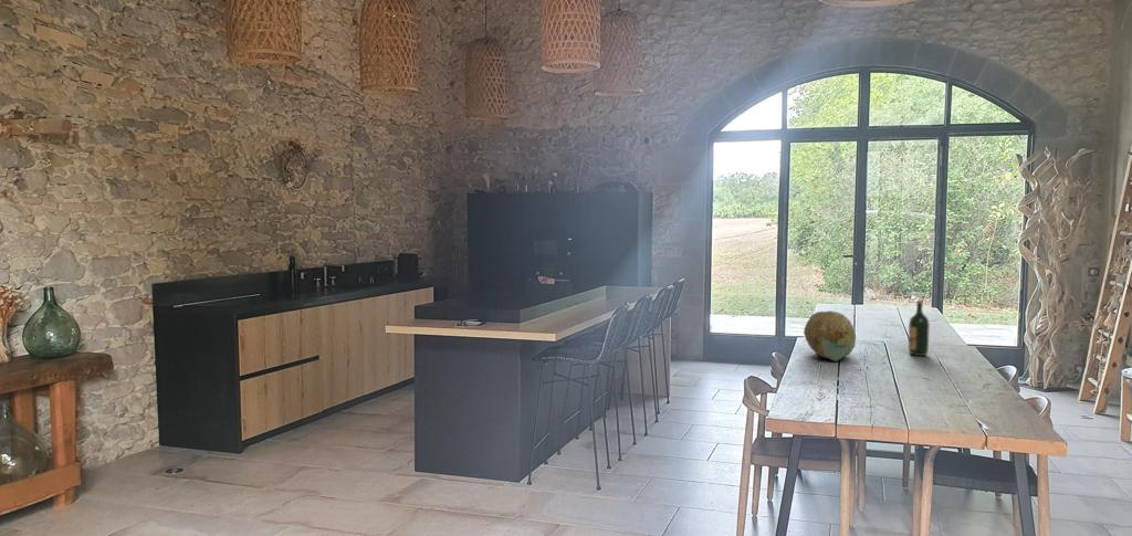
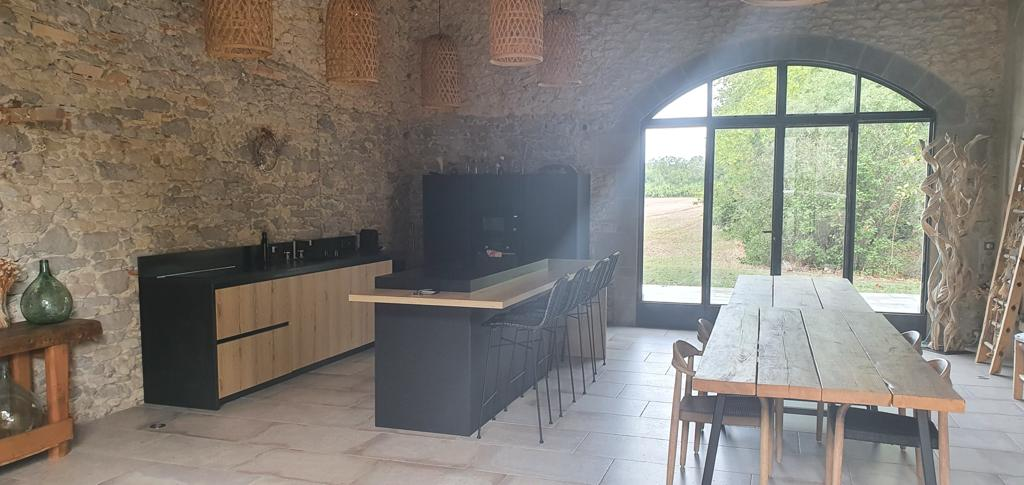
- bowl [803,309,857,362]
- wine bottle [908,299,931,357]
